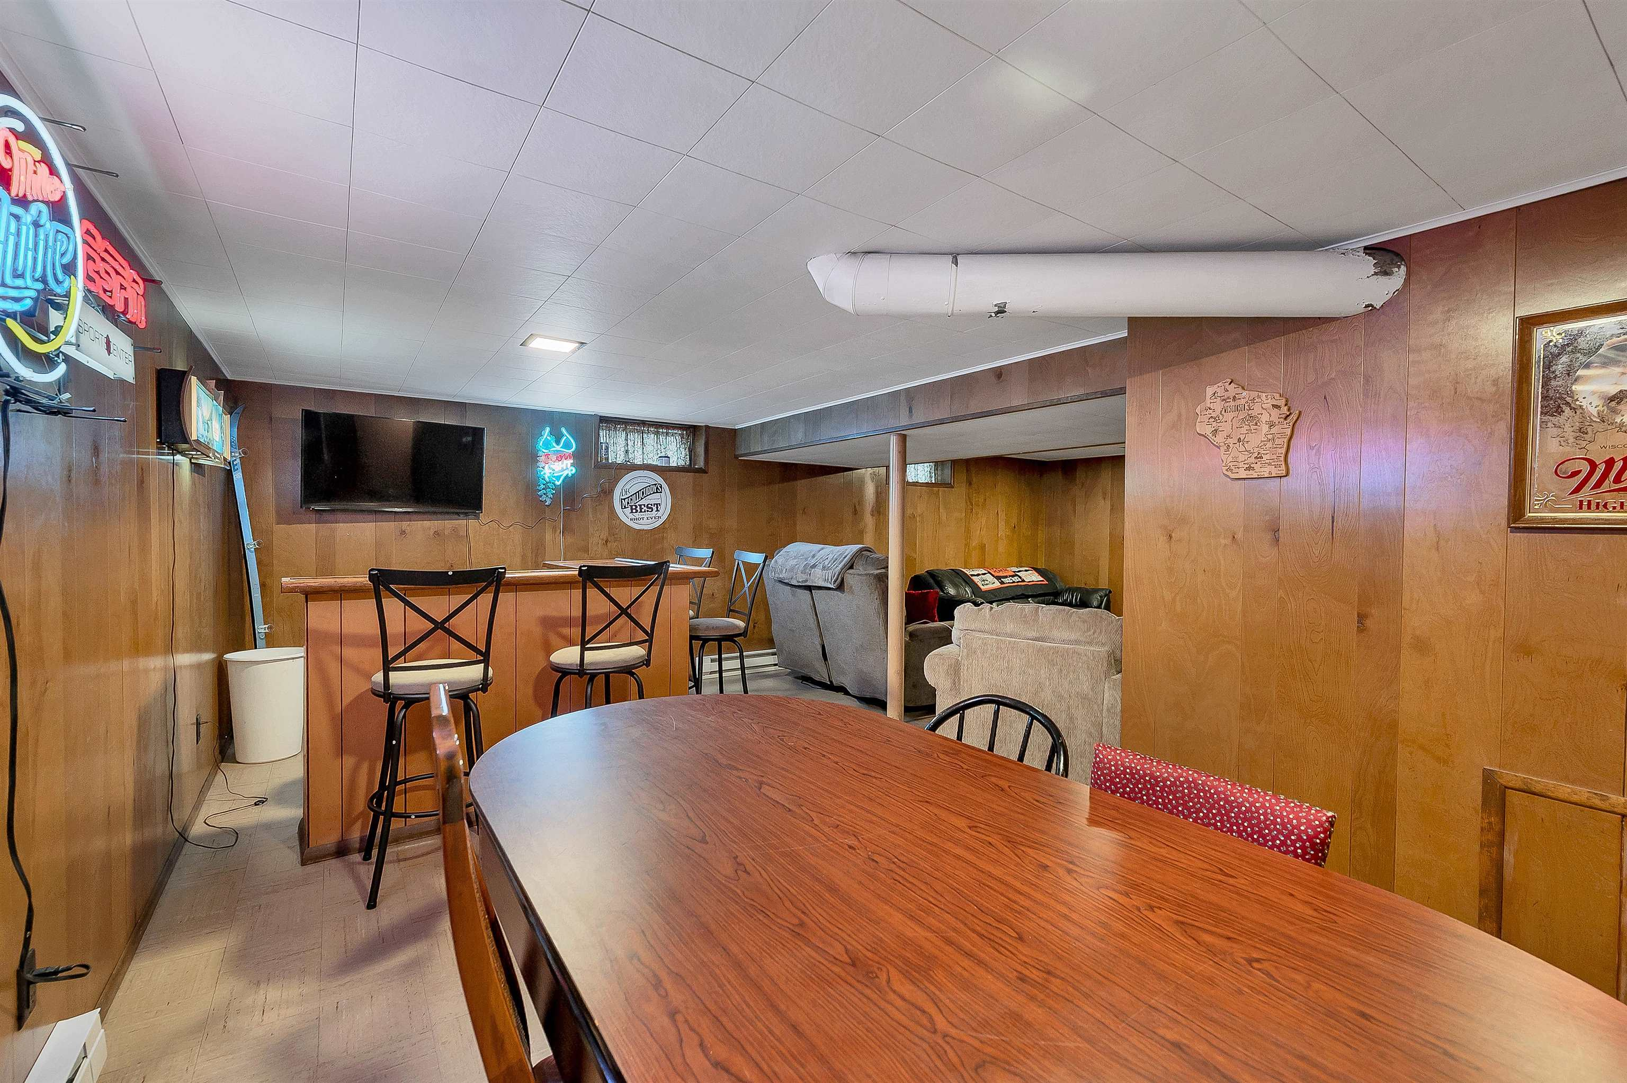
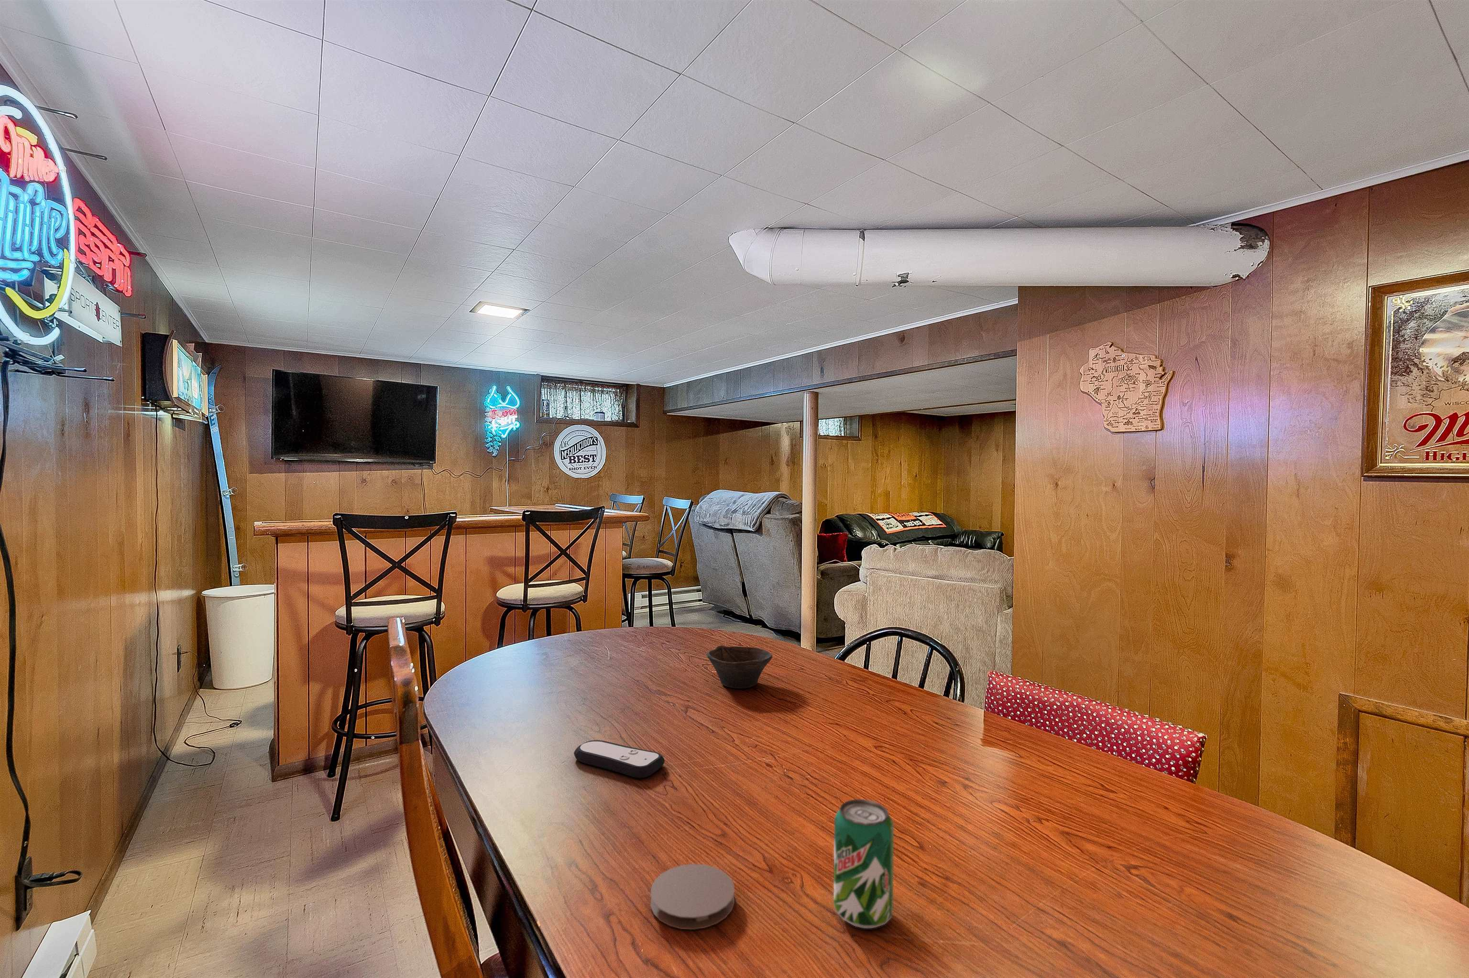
+ bowl [706,645,773,689]
+ beverage can [833,799,894,929]
+ coaster [649,863,734,930]
+ remote control [573,739,665,778]
